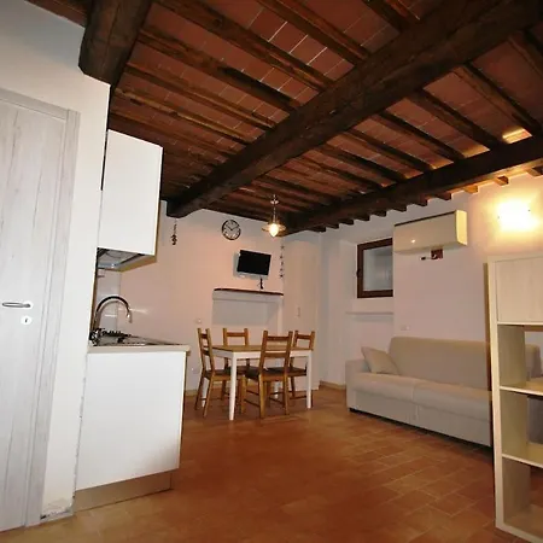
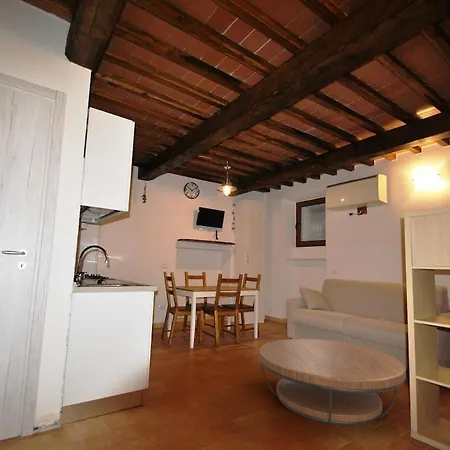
+ coffee table [258,338,407,426]
